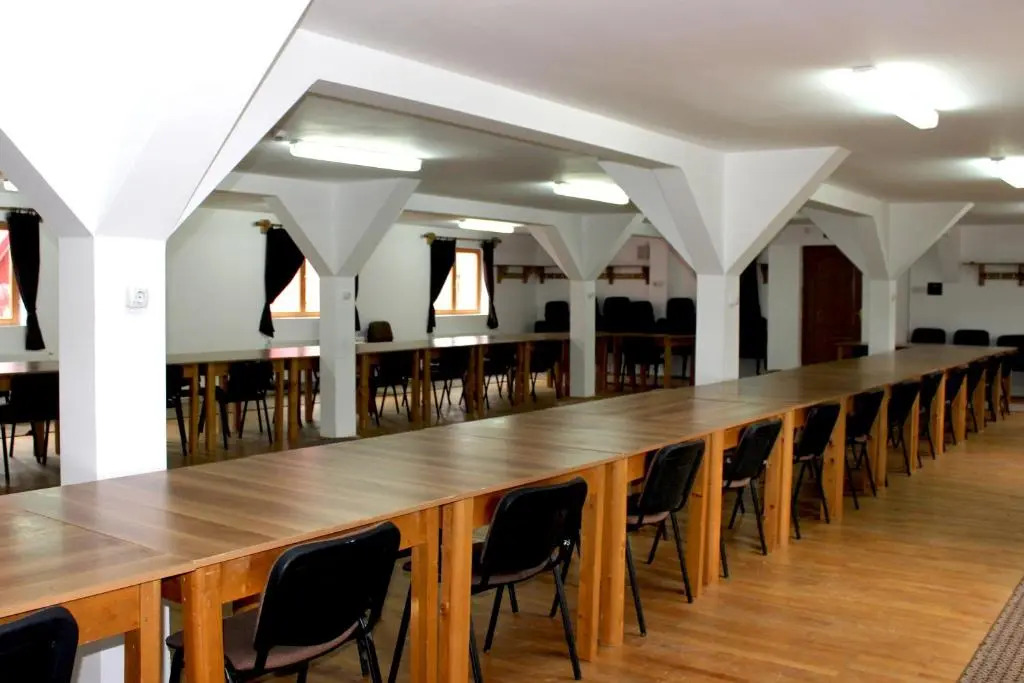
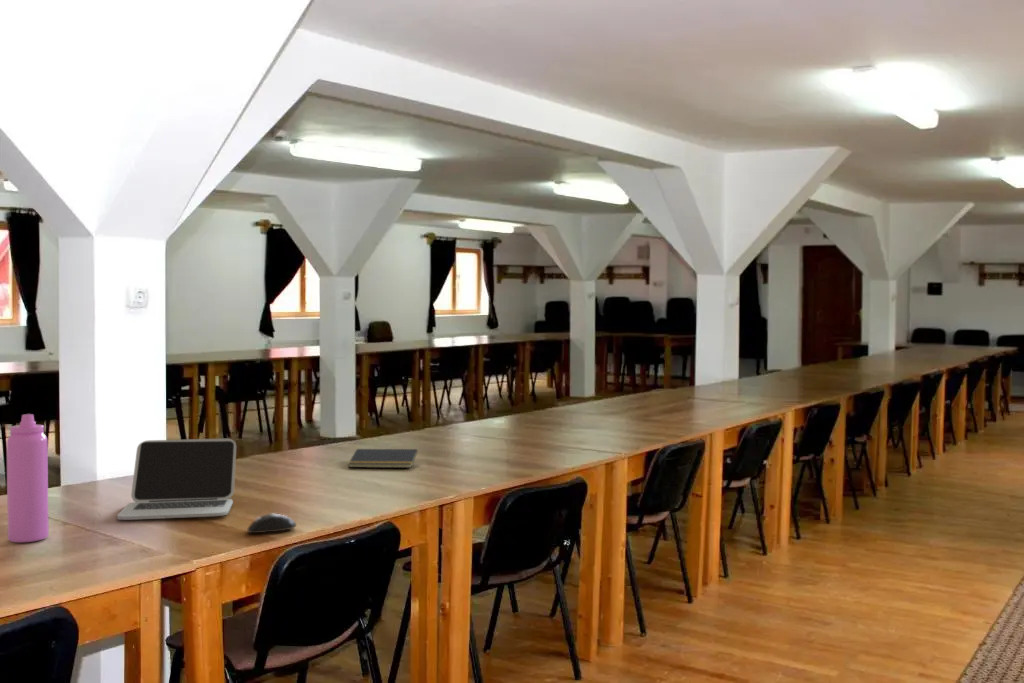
+ laptop [116,438,237,521]
+ notepad [347,448,418,469]
+ mouse [246,512,298,534]
+ water bottle [6,413,50,544]
